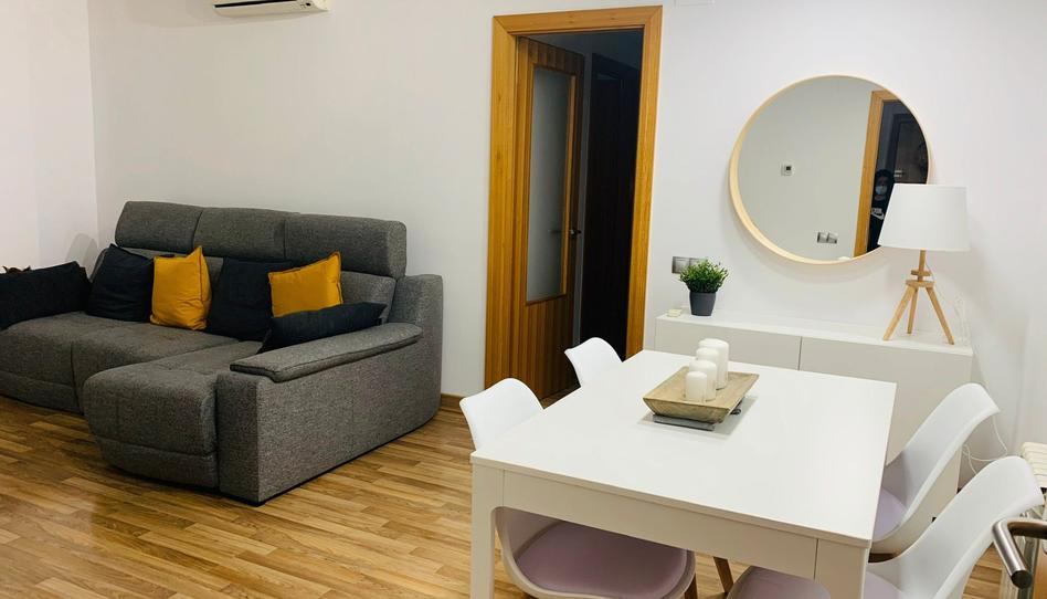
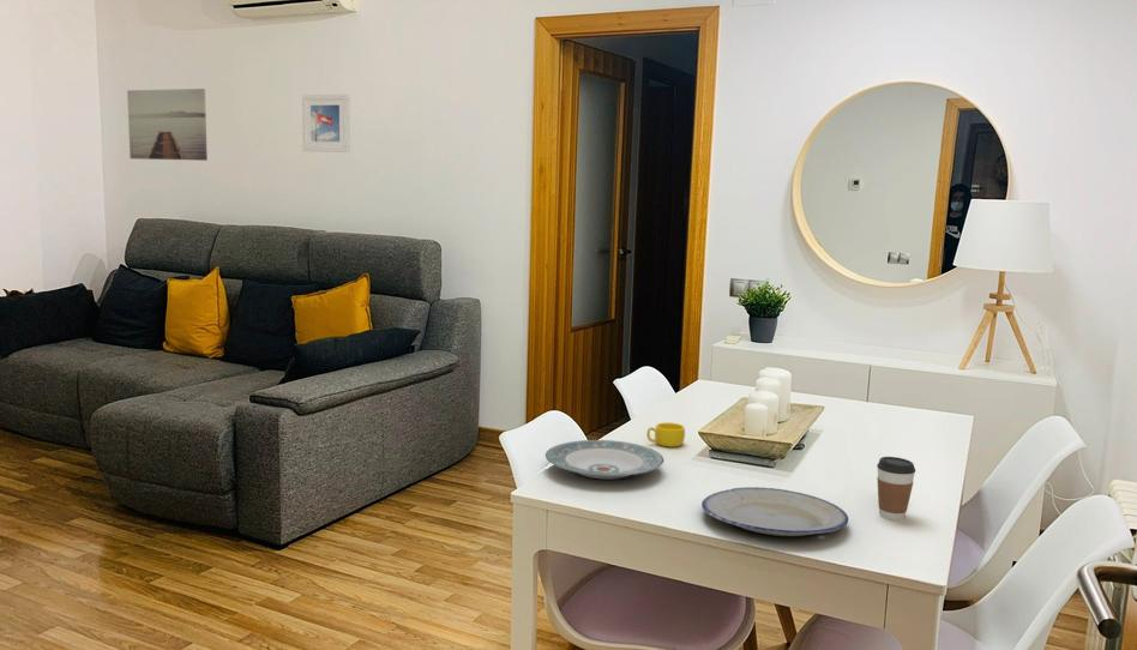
+ wall art [126,88,209,162]
+ plate [545,439,664,480]
+ coffee cup [876,456,916,522]
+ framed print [301,94,351,154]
+ plate [700,486,849,537]
+ cup [645,421,686,449]
